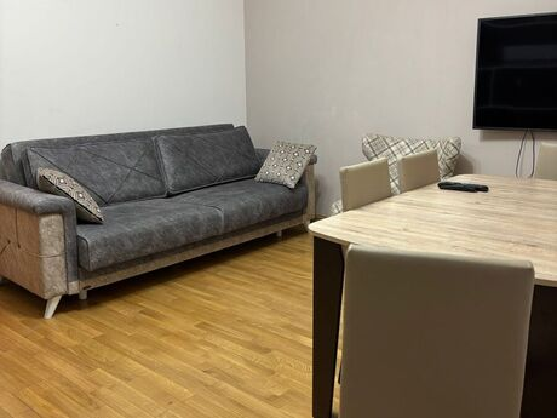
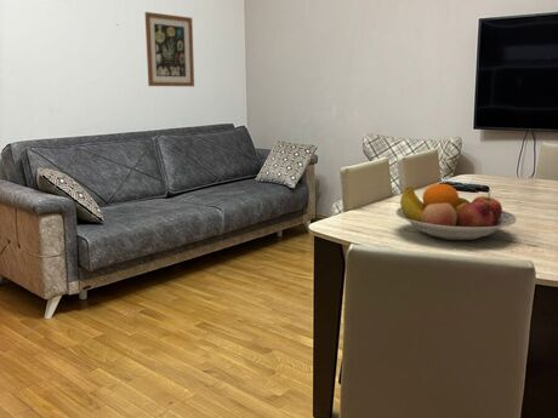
+ fruit bowl [395,183,518,241]
+ wall art [144,11,195,87]
